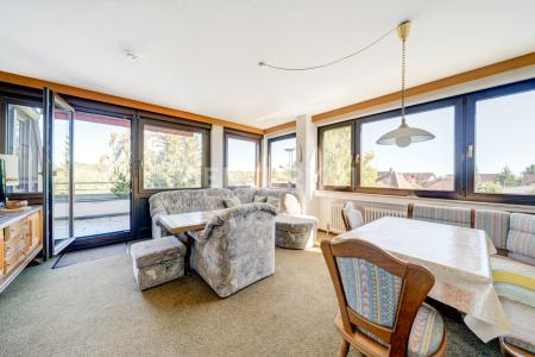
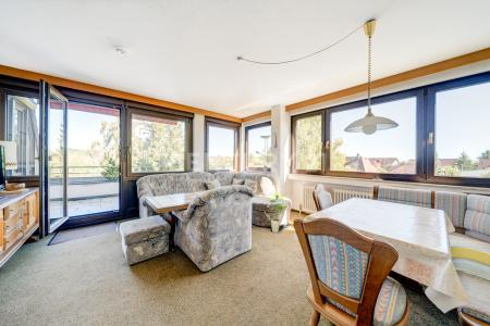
+ house plant [268,192,289,234]
